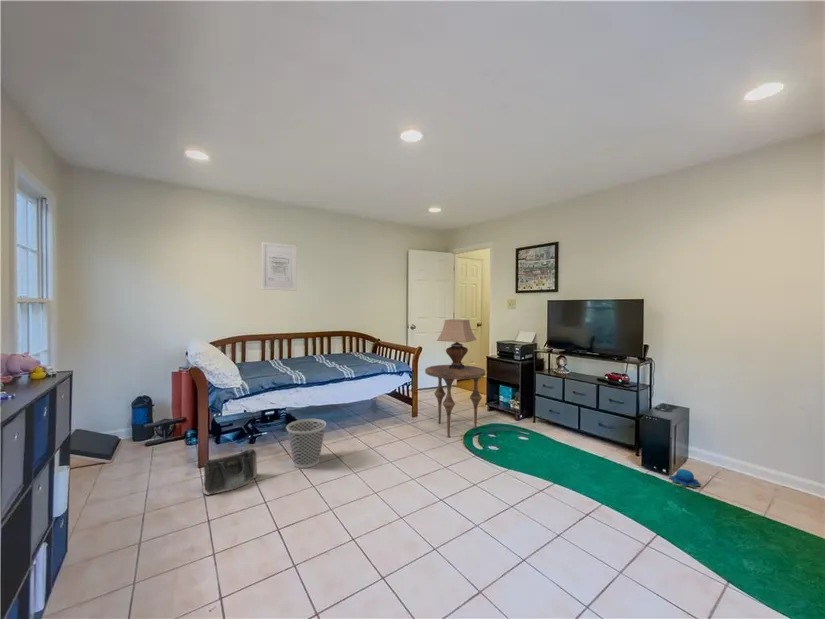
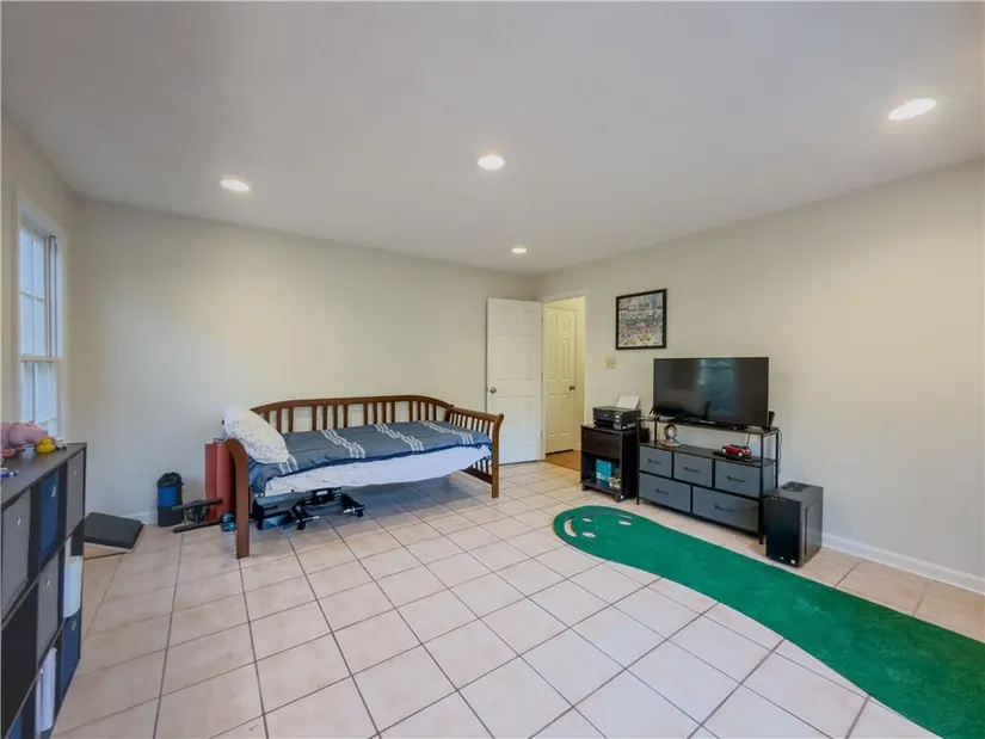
- plush toy [668,468,702,489]
- table lamp [436,318,478,370]
- wastebasket [285,418,327,469]
- side table [424,364,486,438]
- wall art [261,241,298,292]
- saddlebag [201,448,258,495]
